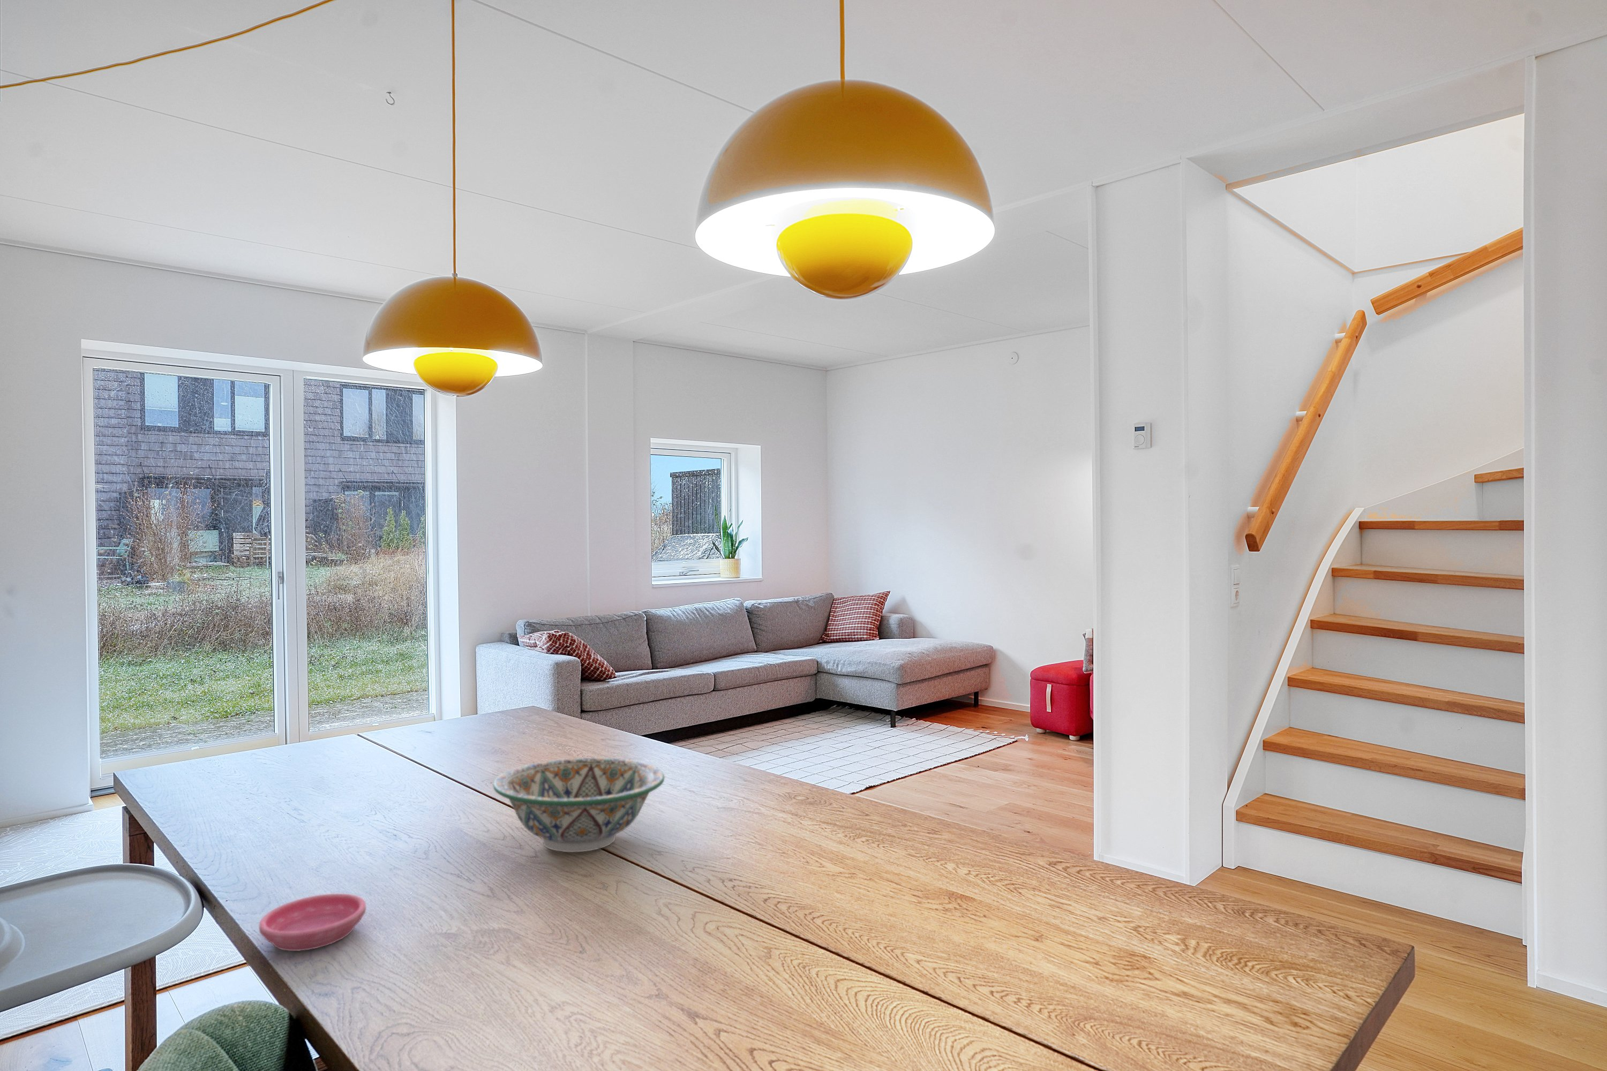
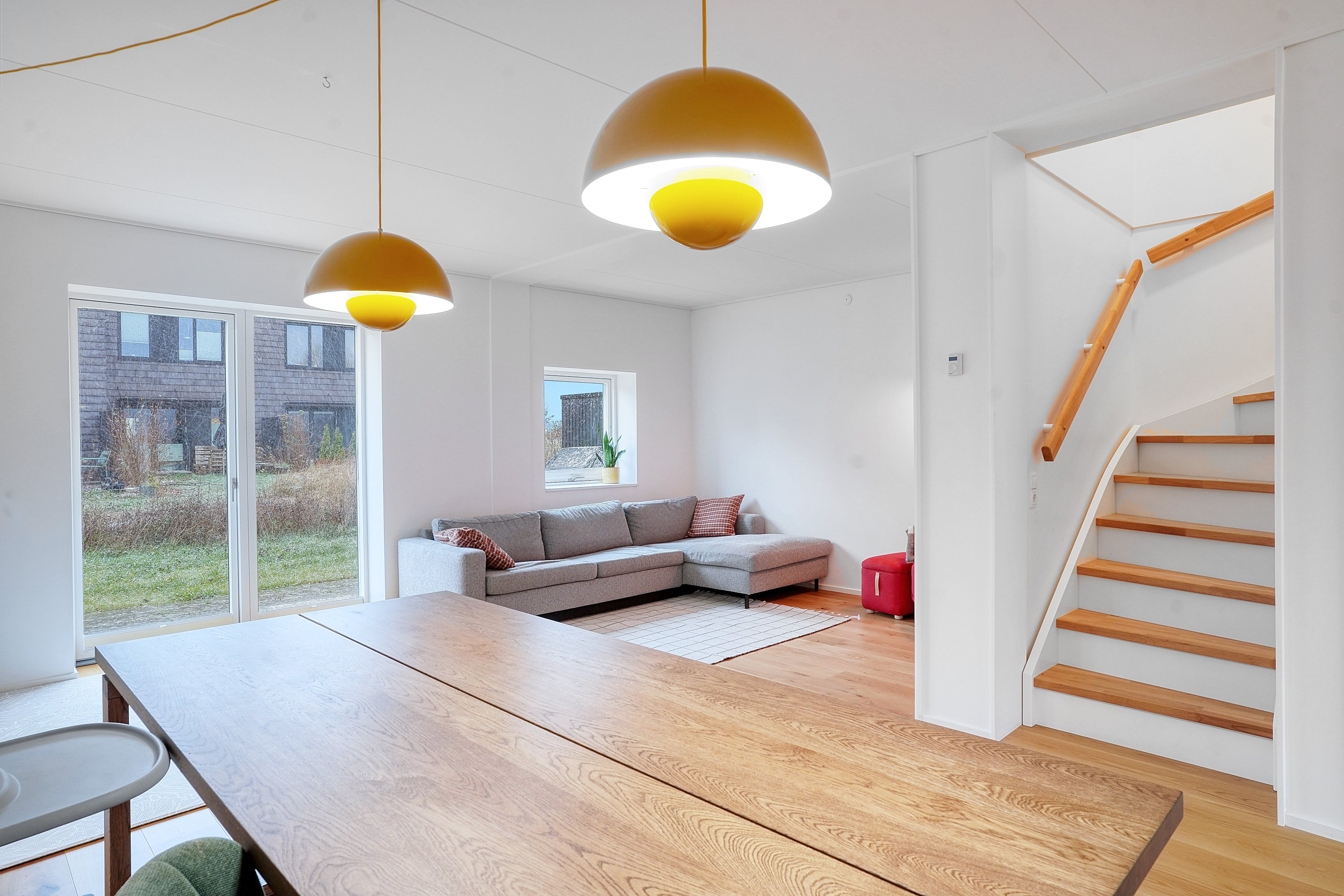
- decorative bowl [493,757,665,852]
- saucer [258,893,366,951]
